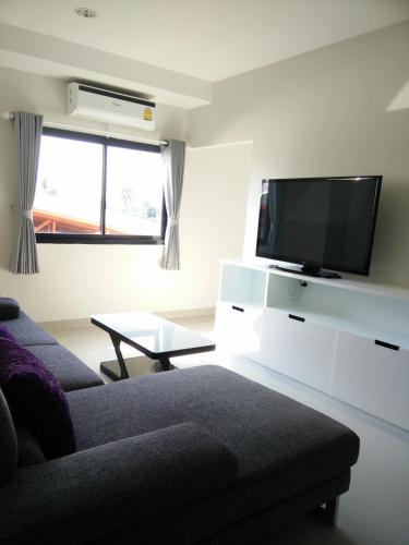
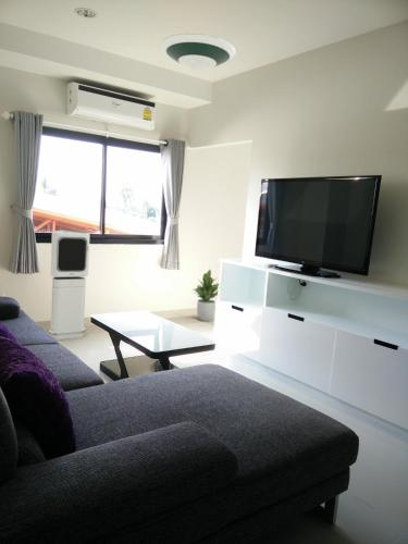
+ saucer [160,33,237,72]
+ air purifier [48,230,91,341]
+ potted plant [190,269,220,322]
